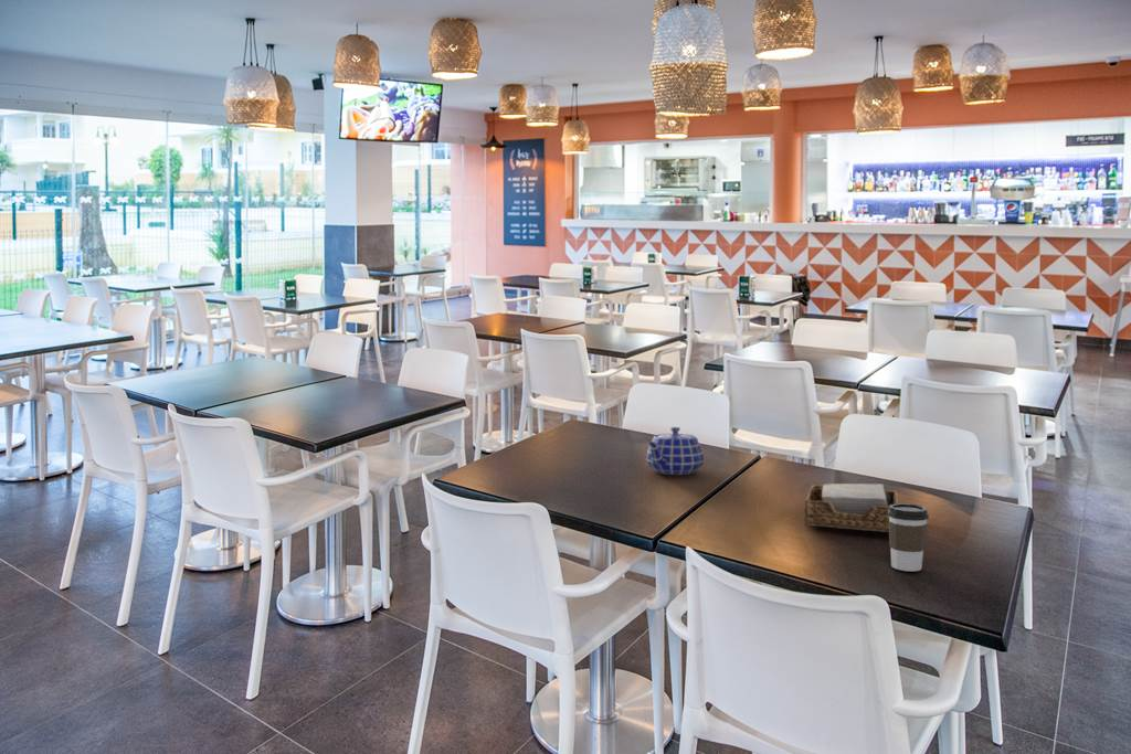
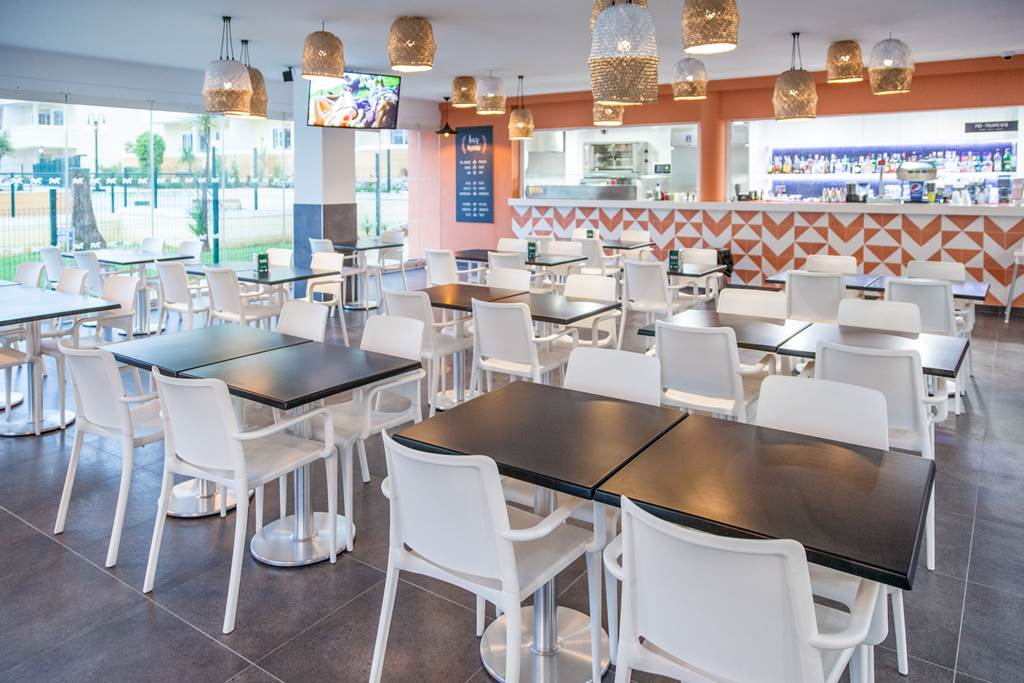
- coffee cup [888,502,930,572]
- teapot [645,426,705,476]
- napkin holder [803,482,899,533]
